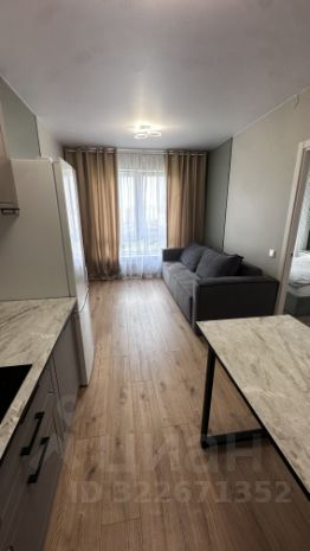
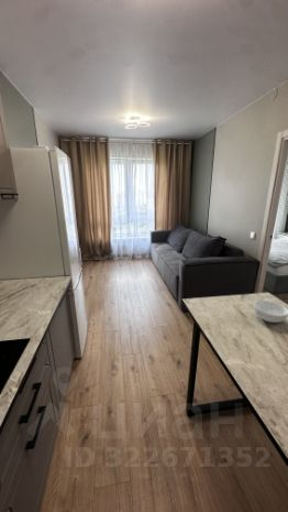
+ cereal bowl [253,299,288,324]
